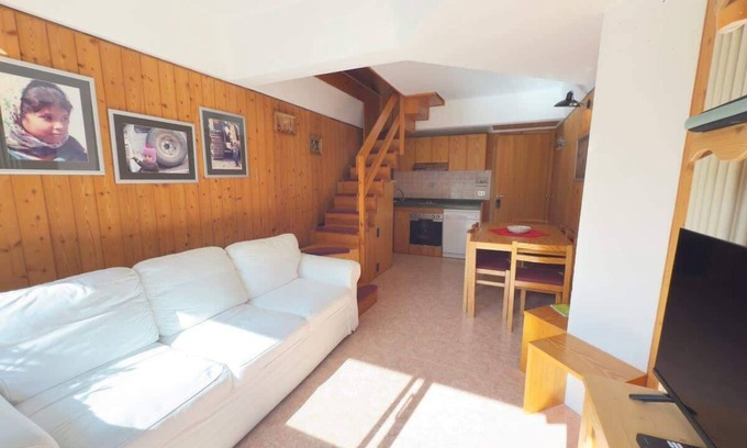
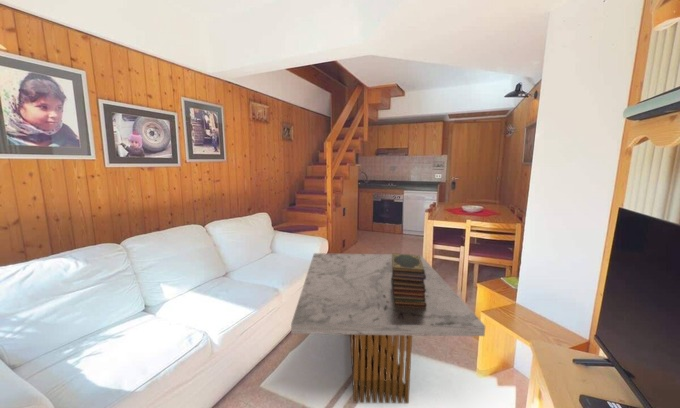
+ coffee table [290,252,486,404]
+ book stack [391,252,427,307]
